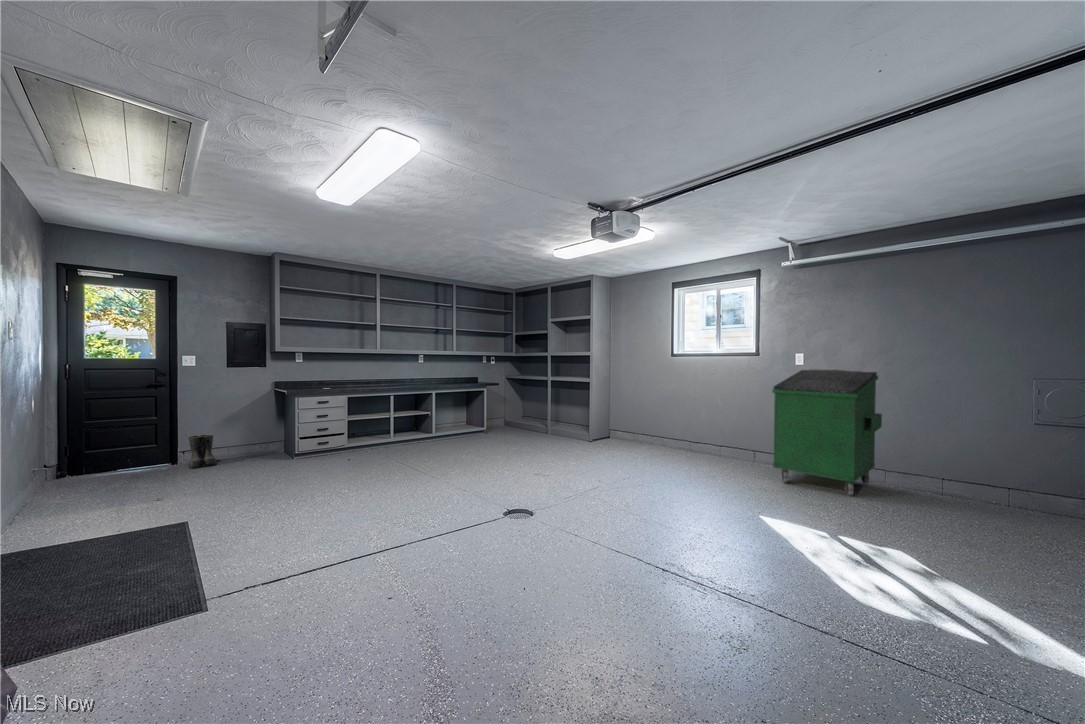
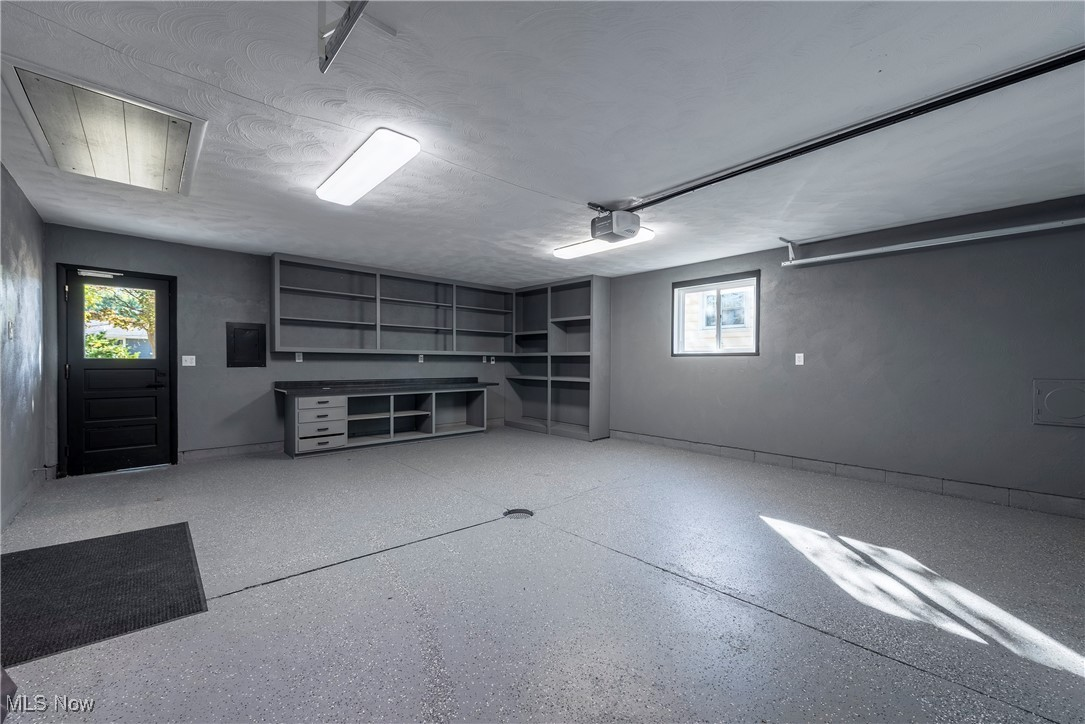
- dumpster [771,369,883,497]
- boots [187,433,217,469]
